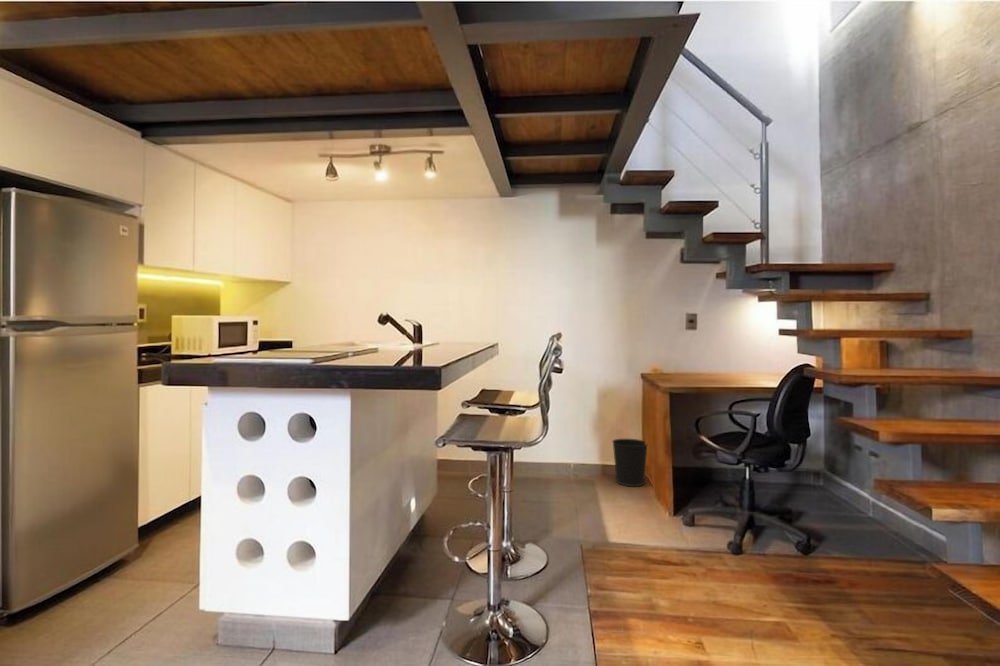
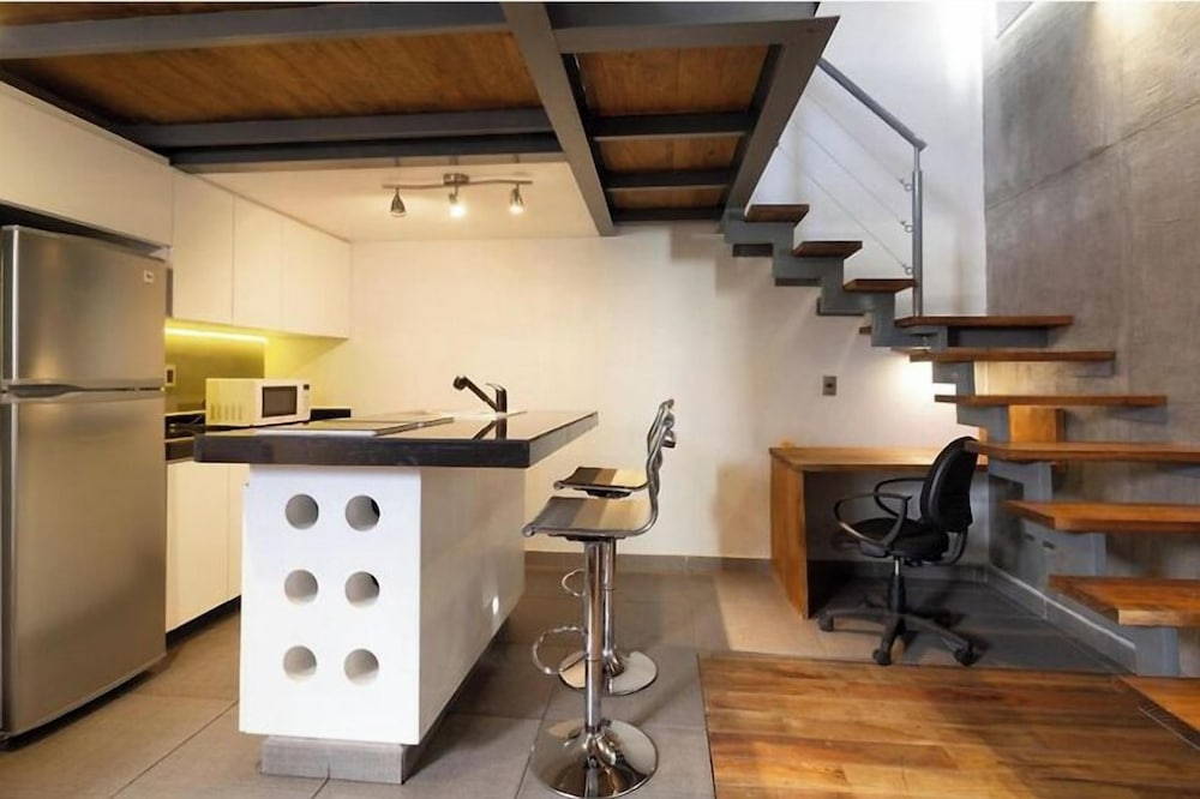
- wastebasket [611,438,648,487]
